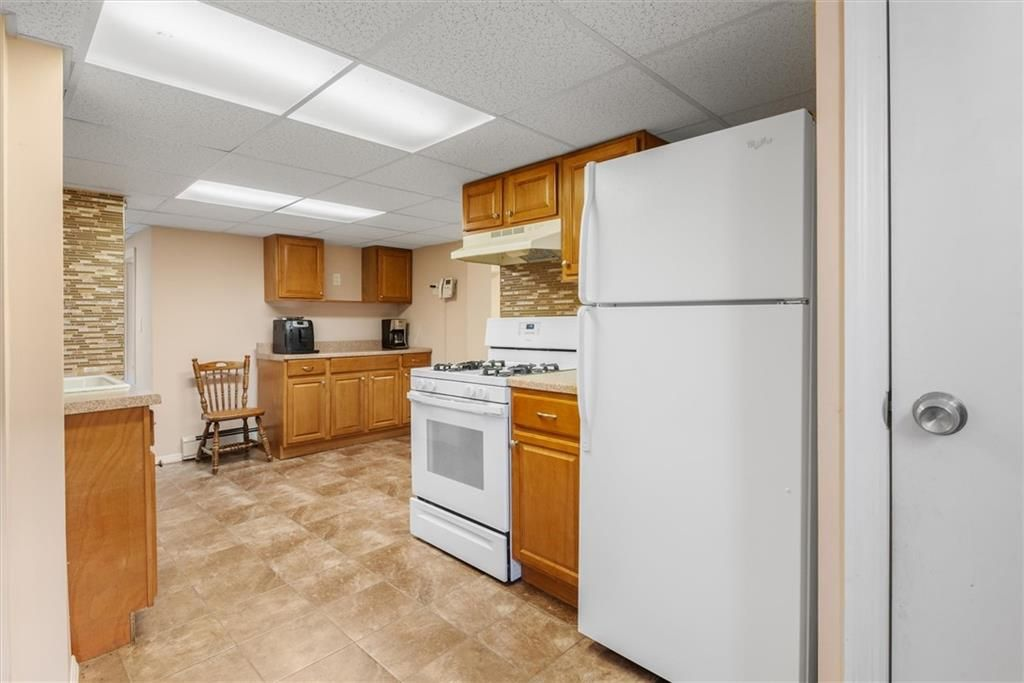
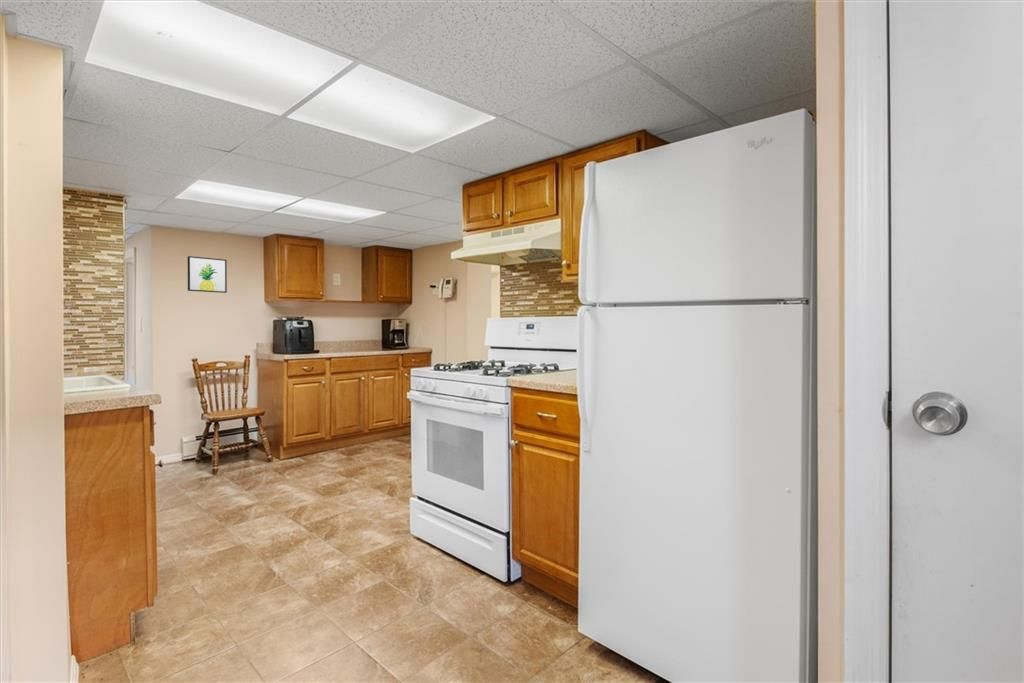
+ wall art [187,255,228,294]
